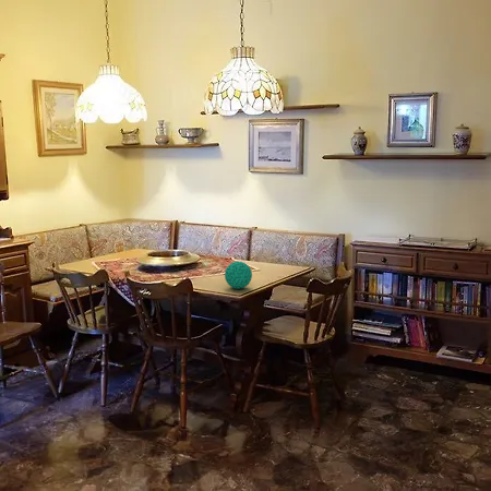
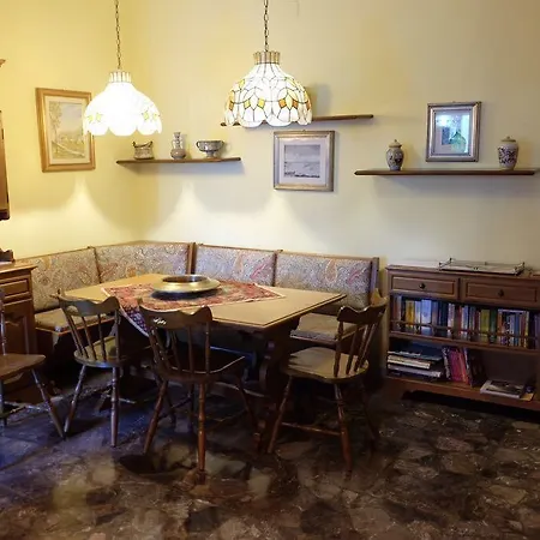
- decorative ball [224,261,253,290]
